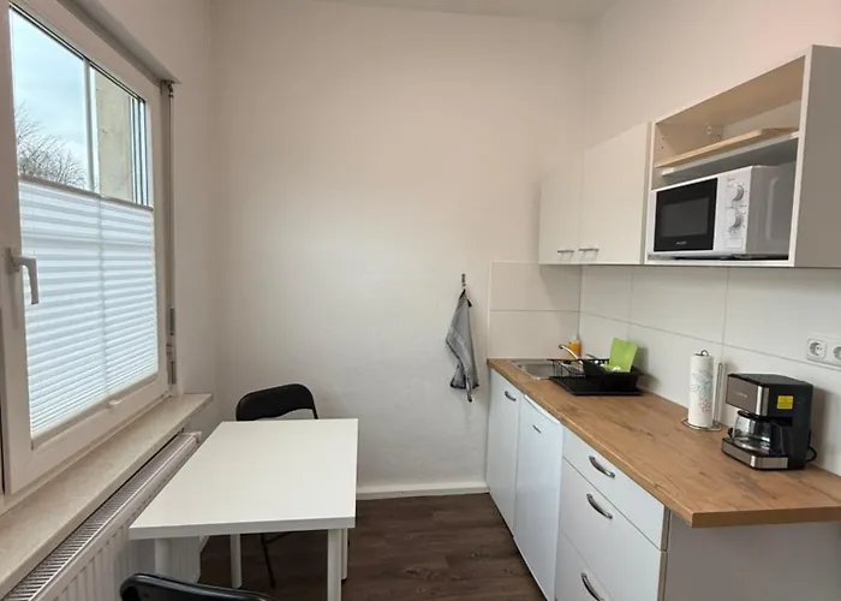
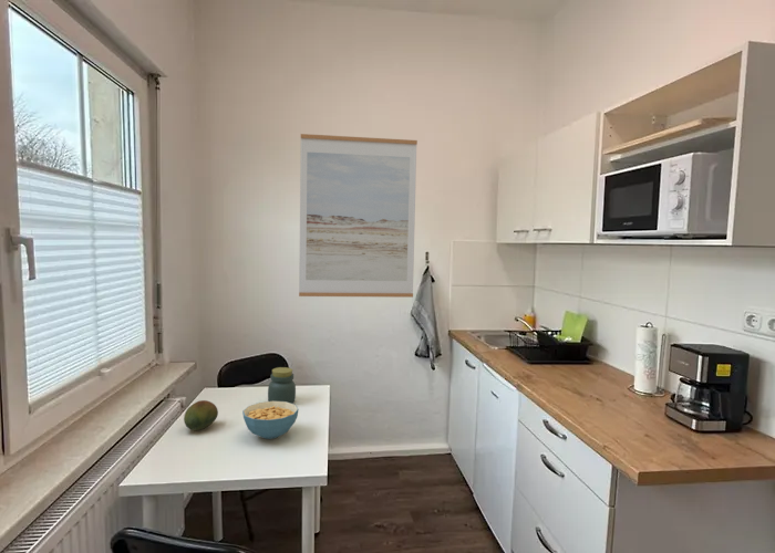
+ cereal bowl [241,400,300,440]
+ fruit [183,399,219,431]
+ wall art [298,133,418,299]
+ jar [267,366,297,404]
